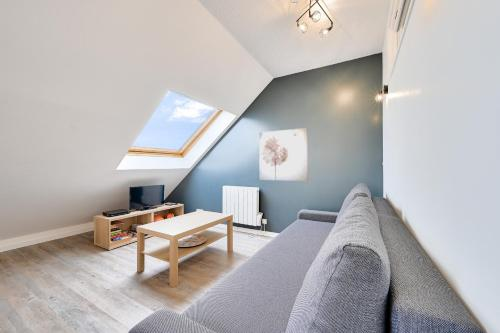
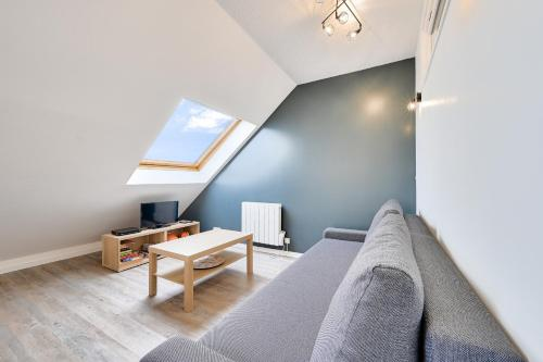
- wall art [258,127,309,182]
